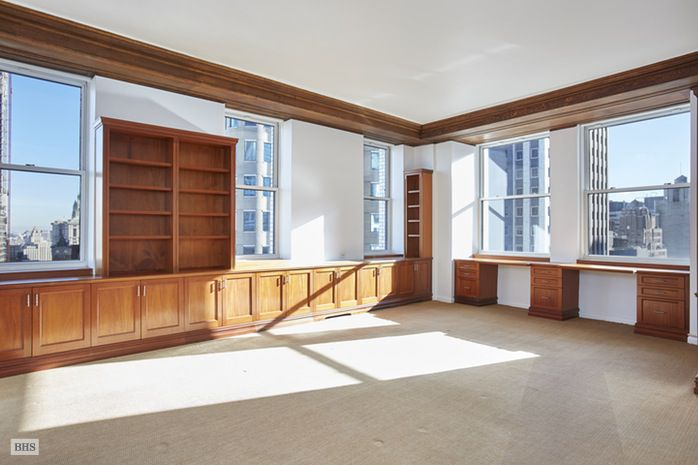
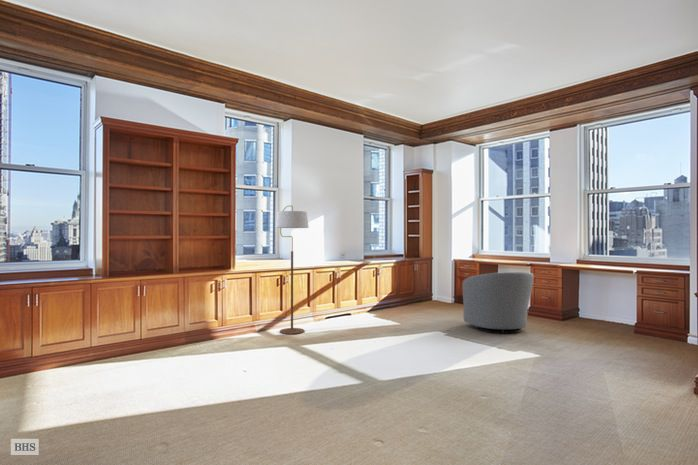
+ floor lamp [275,204,310,335]
+ chair [461,271,535,334]
